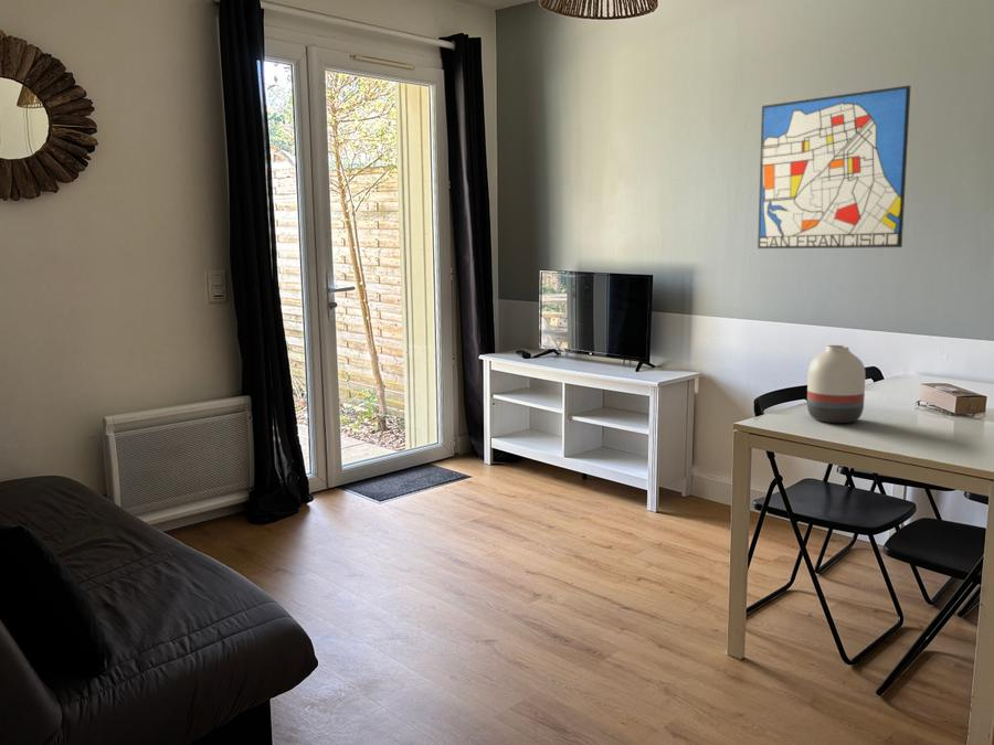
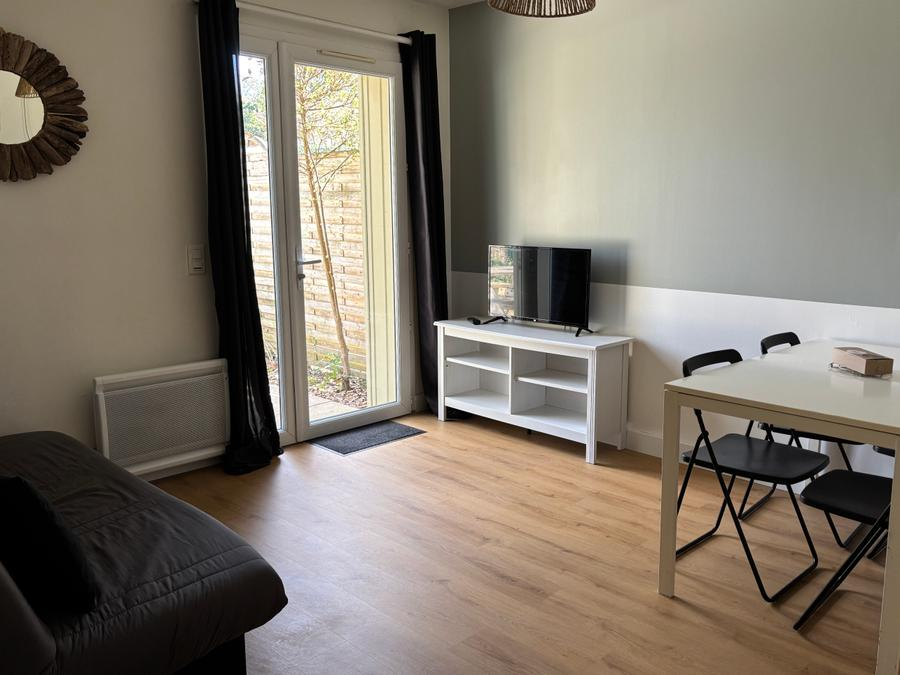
- vase [806,344,866,424]
- wall art [757,84,911,249]
